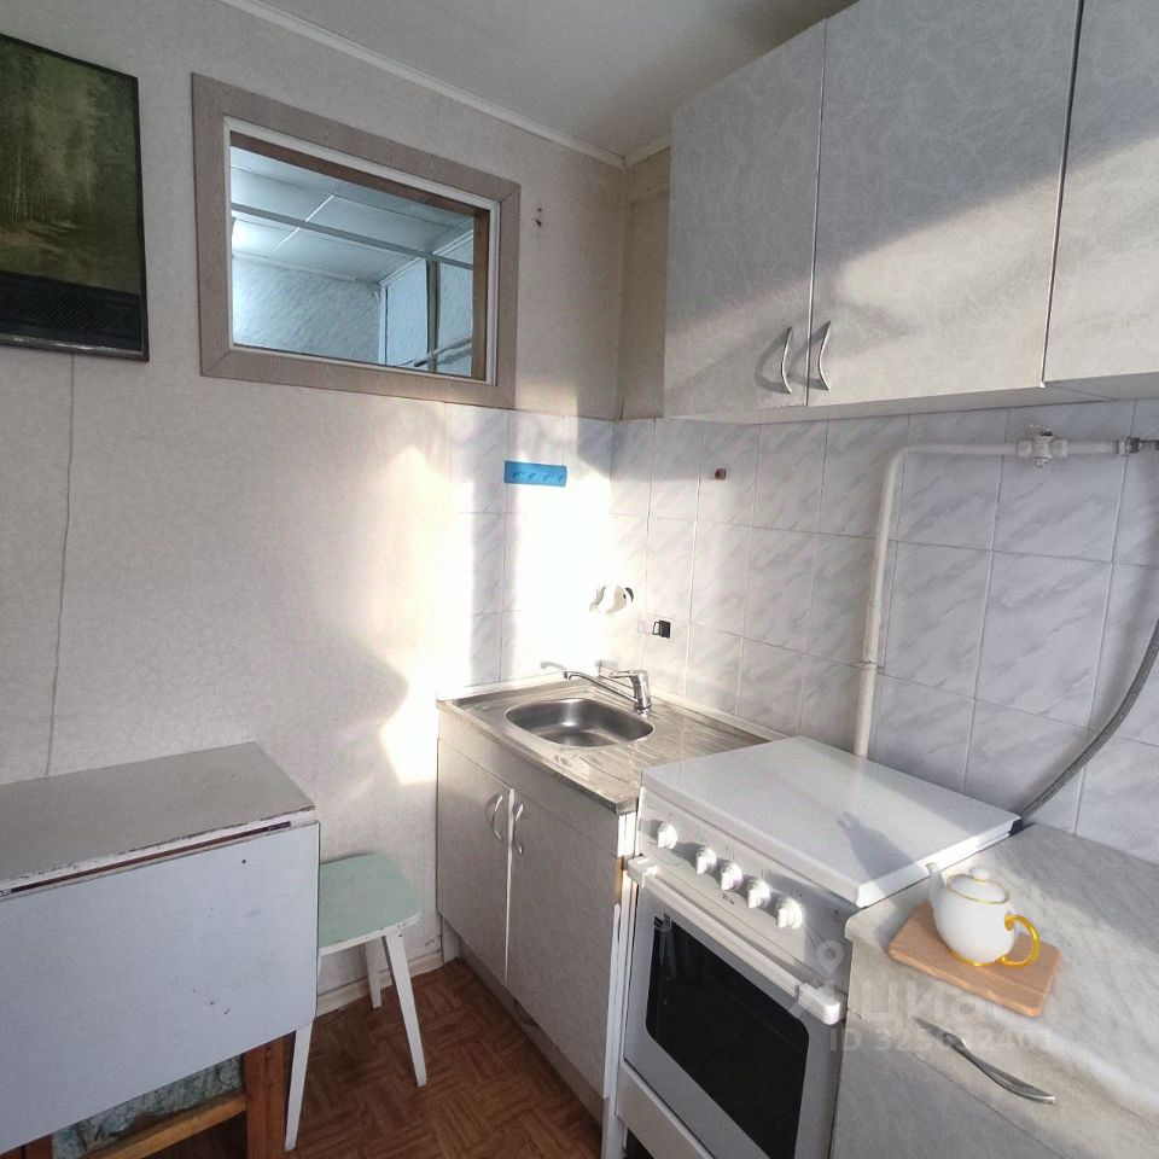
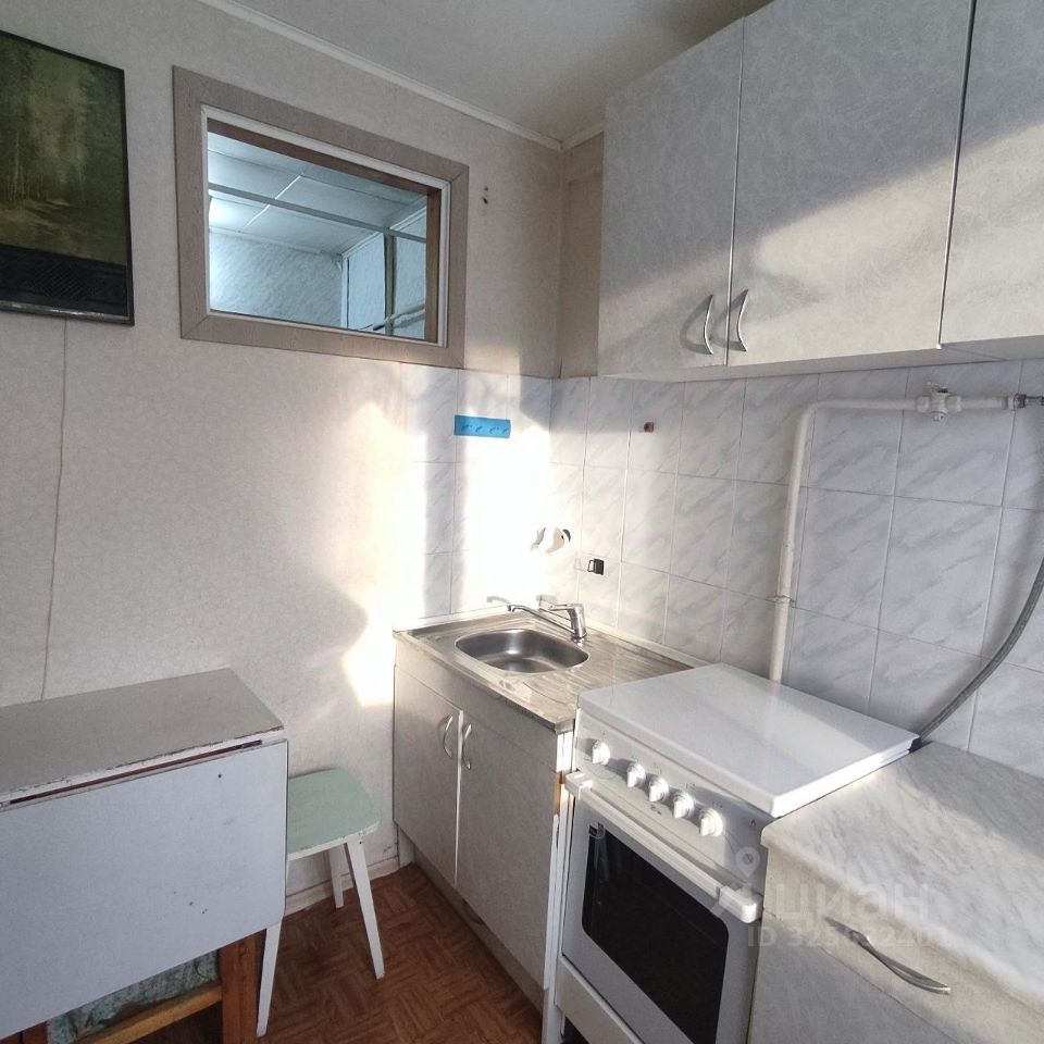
- teapot [886,861,1062,1018]
